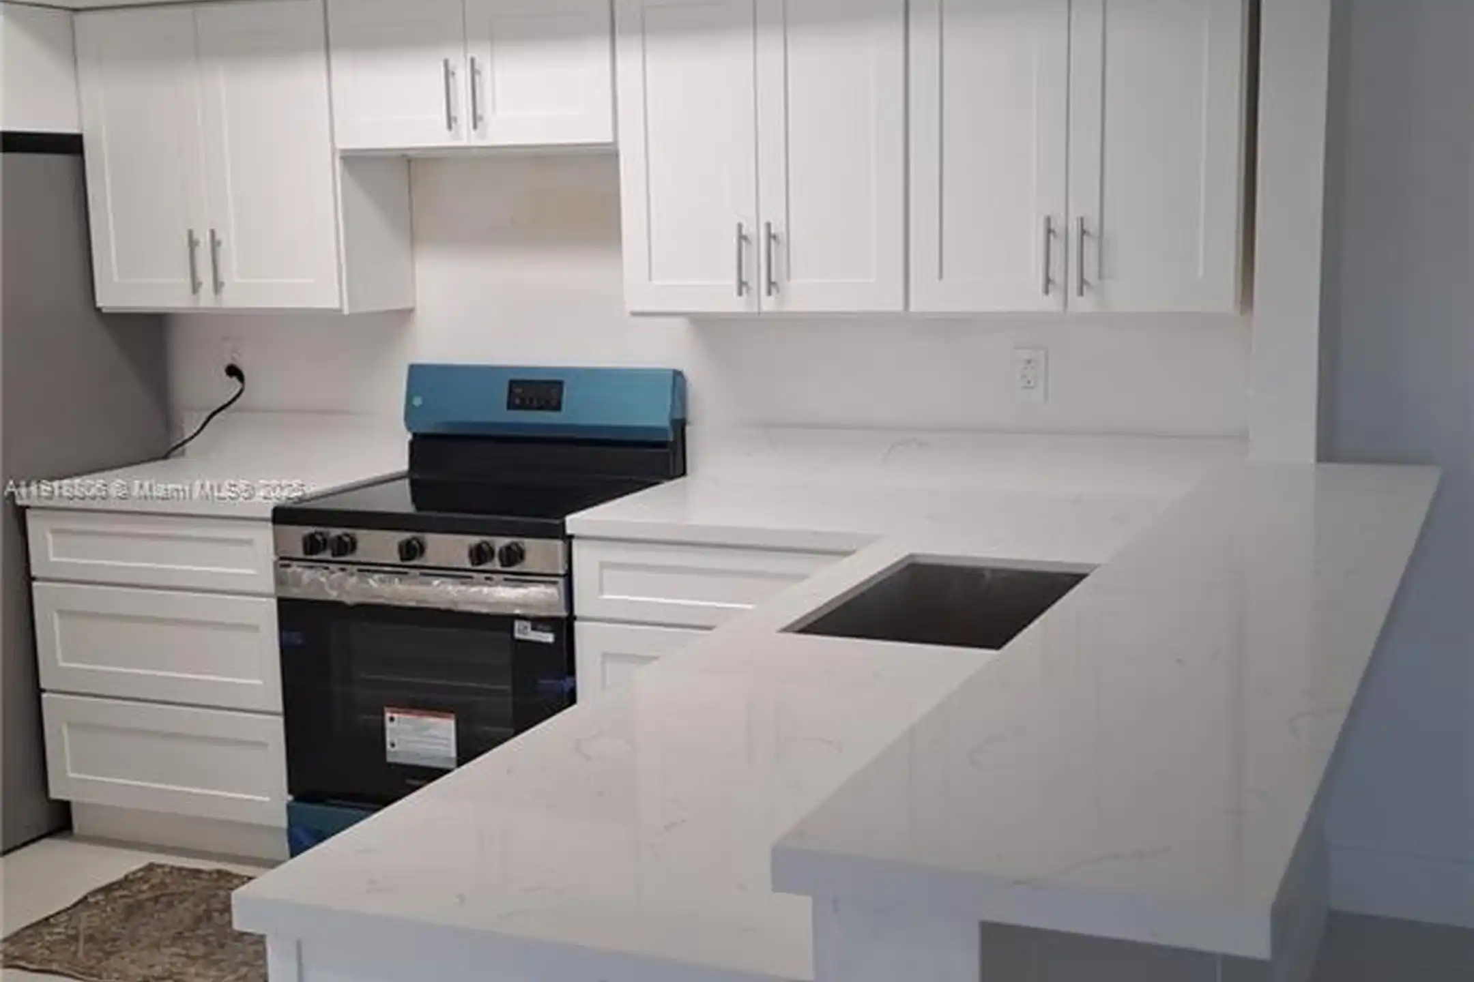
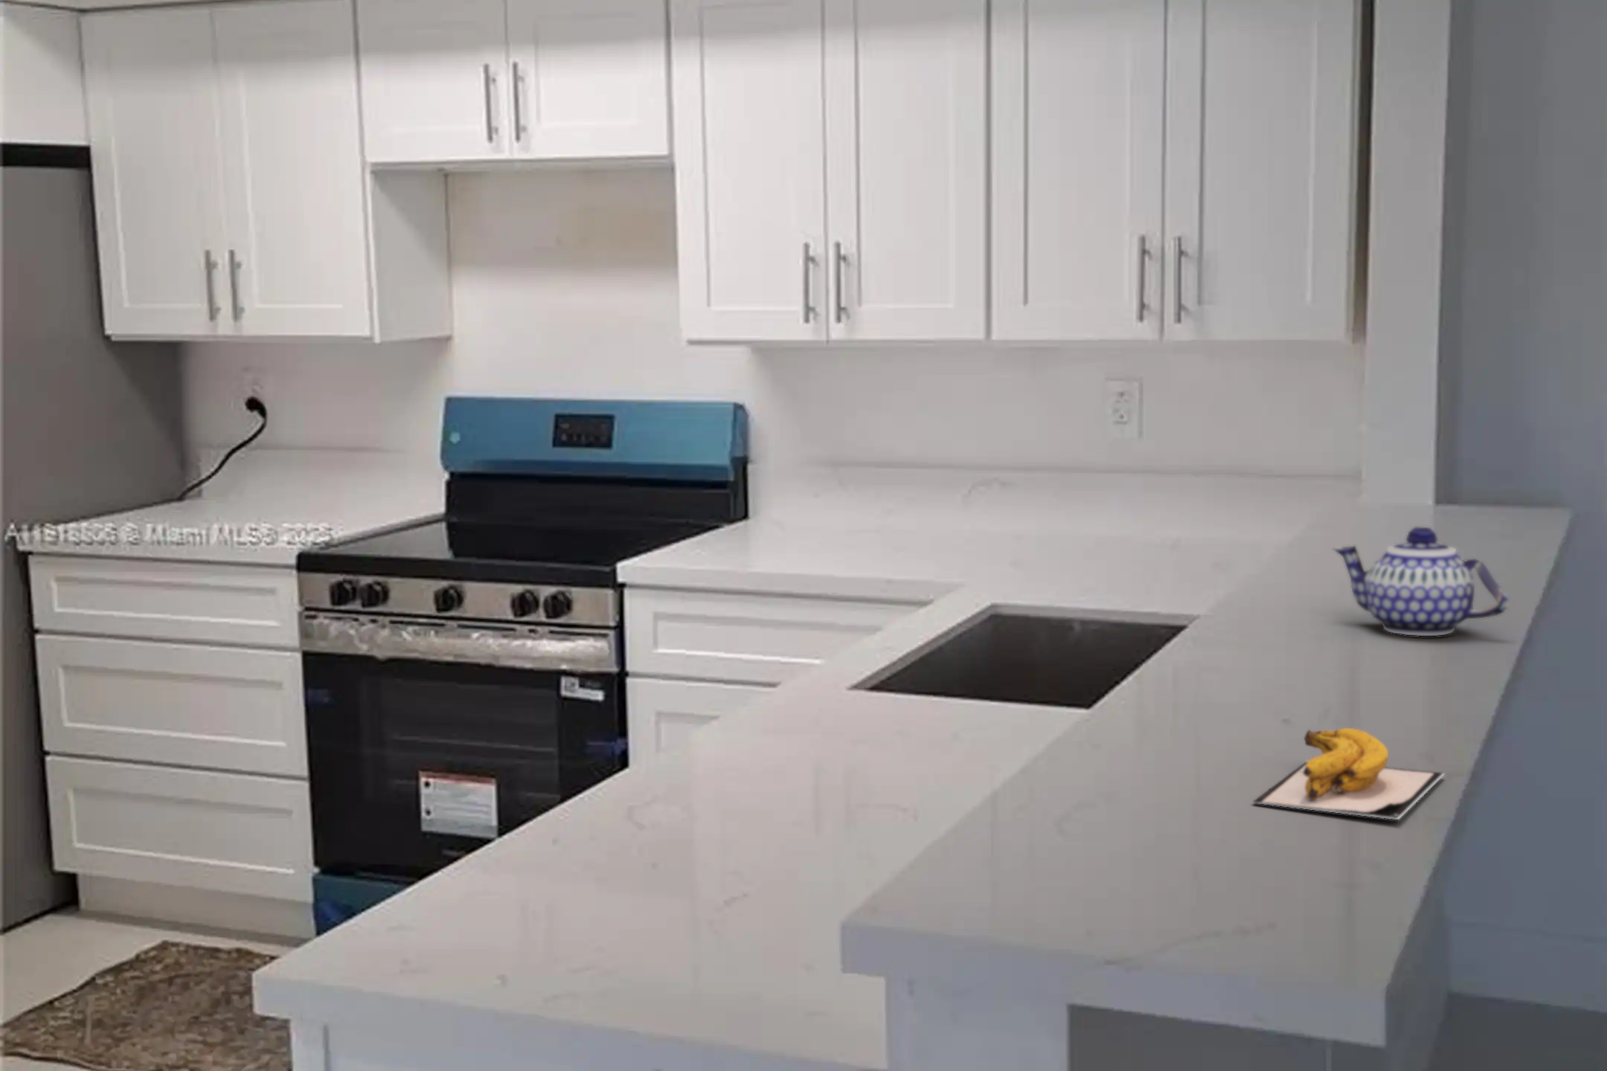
+ banana [1252,728,1446,820]
+ teapot [1332,527,1509,637]
